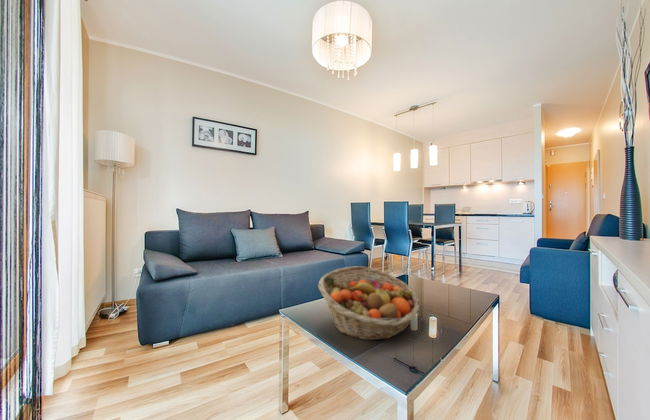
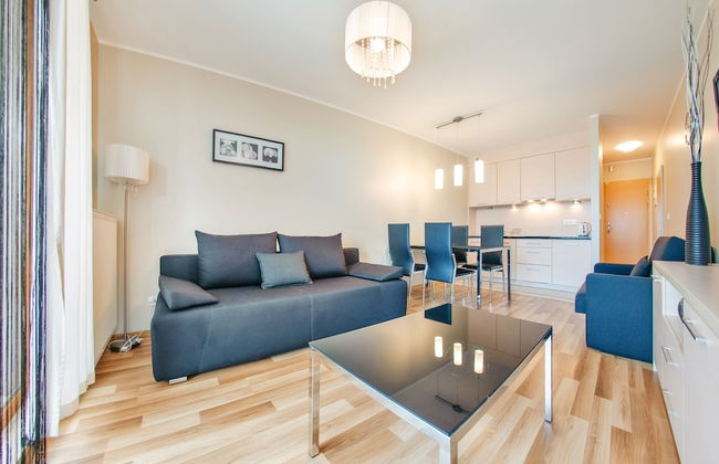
- fruit basket [317,265,421,341]
